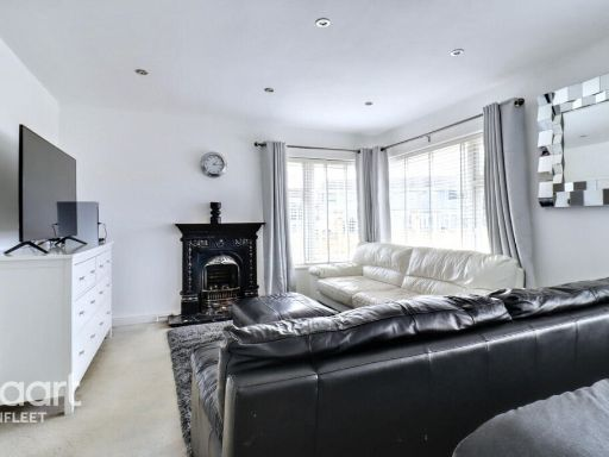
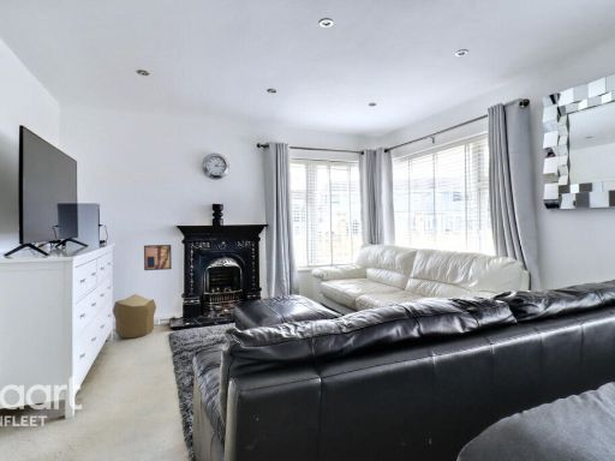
+ wall art [143,244,173,271]
+ pouf [112,293,157,340]
